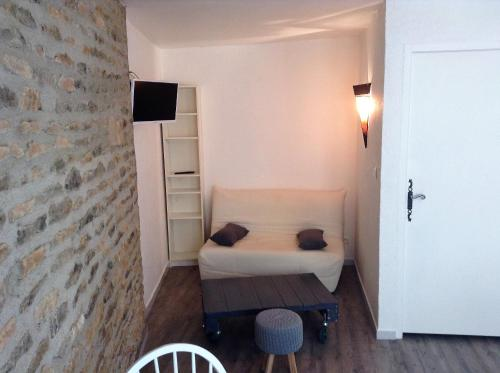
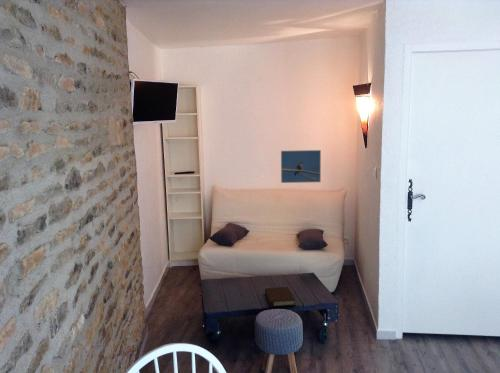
+ book [264,286,296,308]
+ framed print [280,149,322,184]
